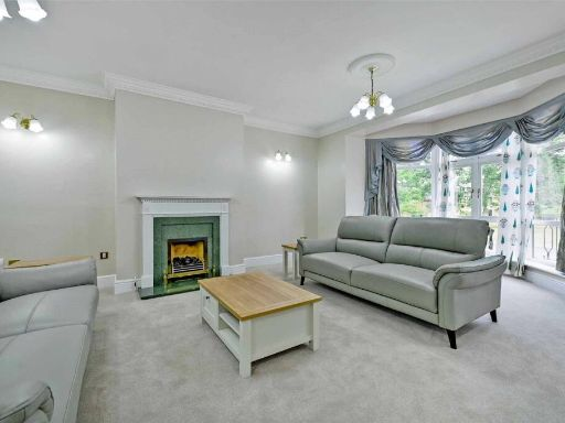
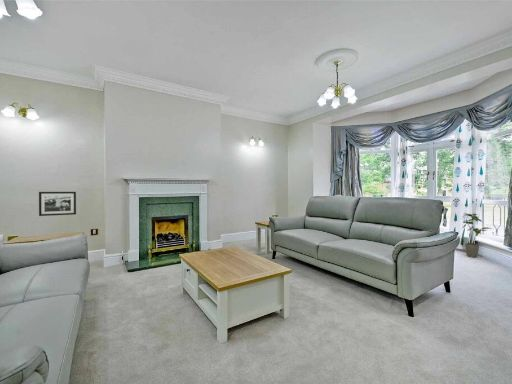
+ picture frame [38,191,77,217]
+ house plant [462,213,492,258]
